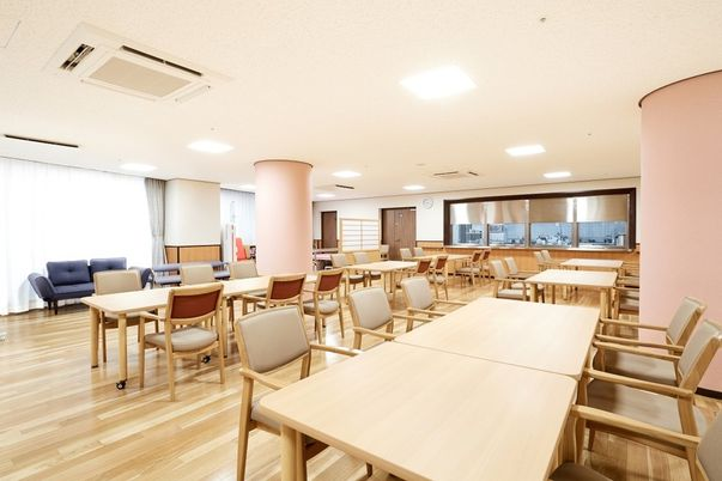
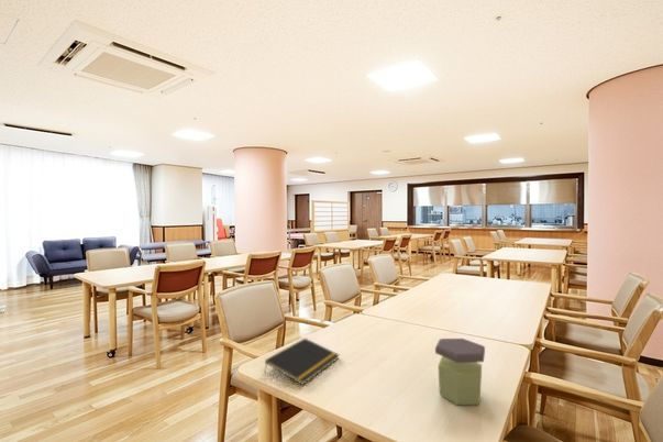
+ notepad [263,338,340,386]
+ jar [434,338,486,406]
